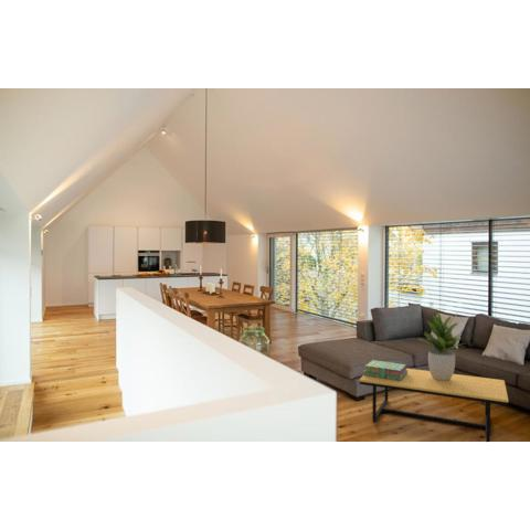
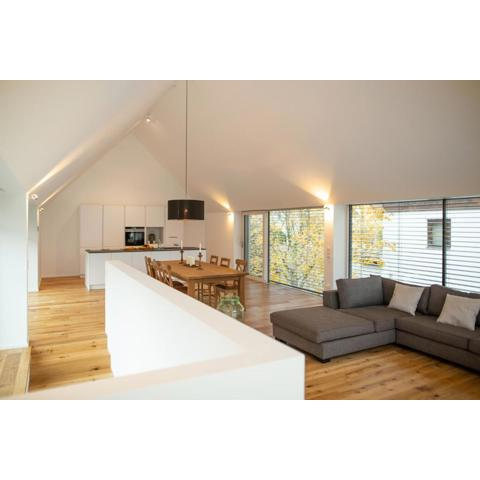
- coffee table [359,368,509,443]
- potted plant [418,308,465,381]
- stack of books [363,359,407,381]
